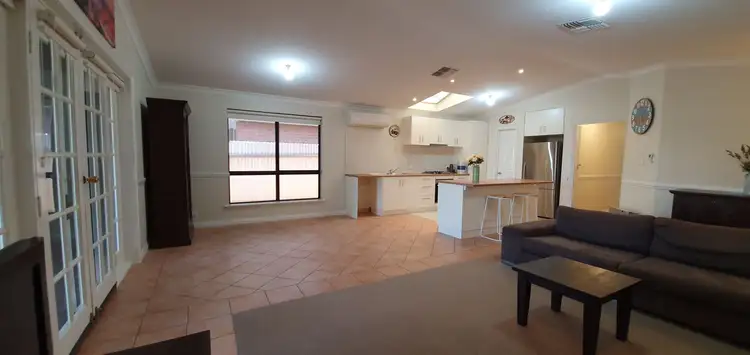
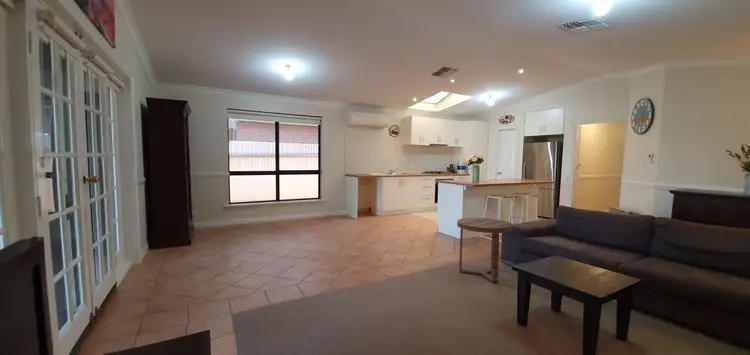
+ side table [456,217,514,284]
